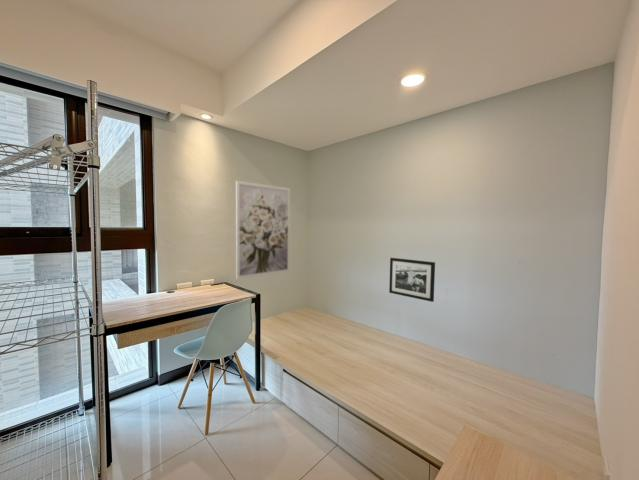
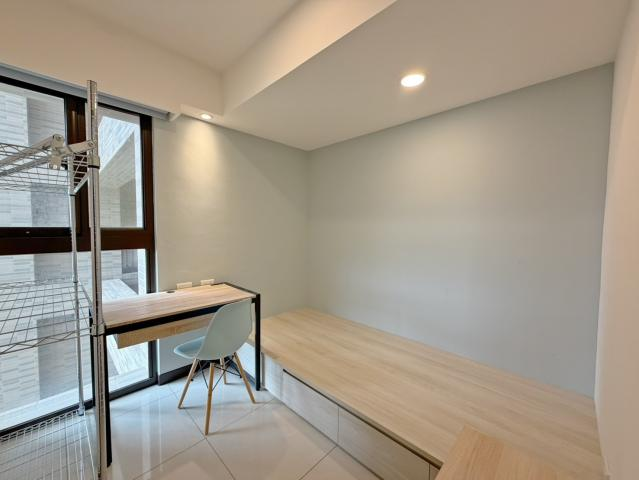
- picture frame [388,257,436,303]
- wall art [235,180,291,280]
